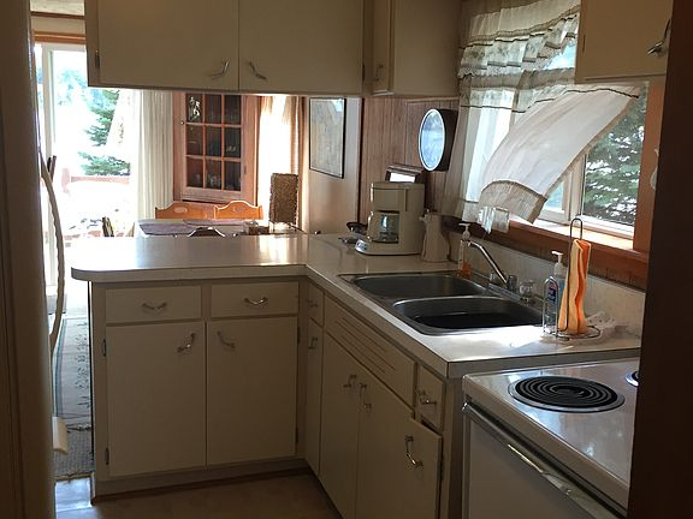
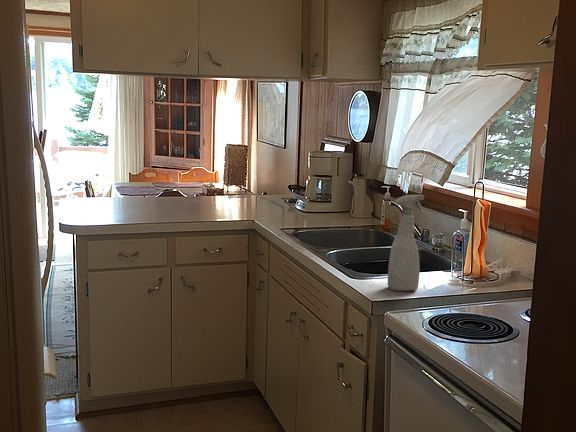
+ spray bottle [387,194,425,292]
